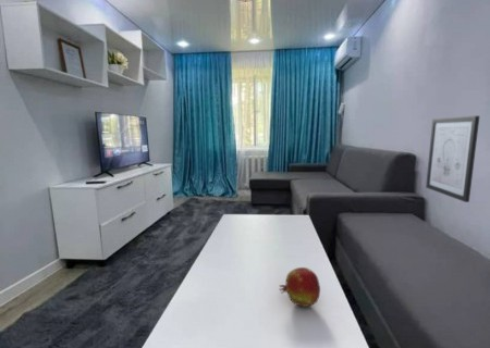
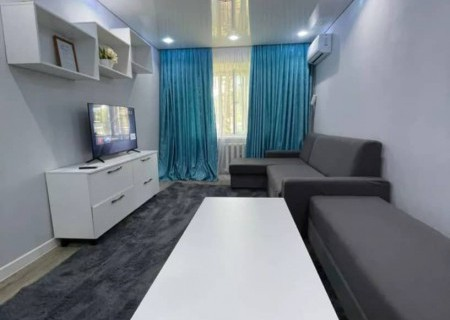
- fruit [278,266,321,308]
- wall art [425,115,480,203]
